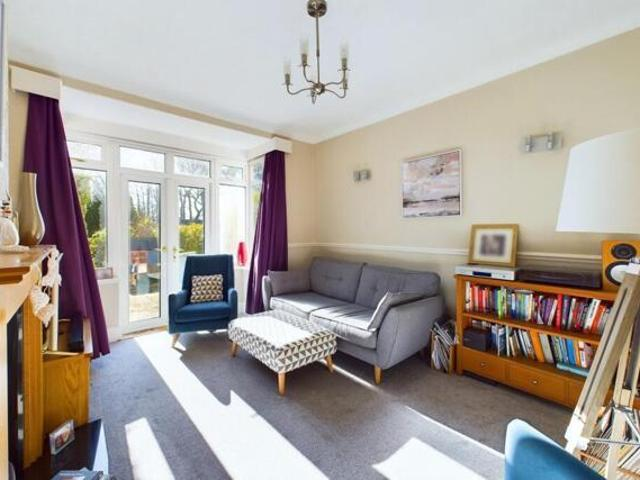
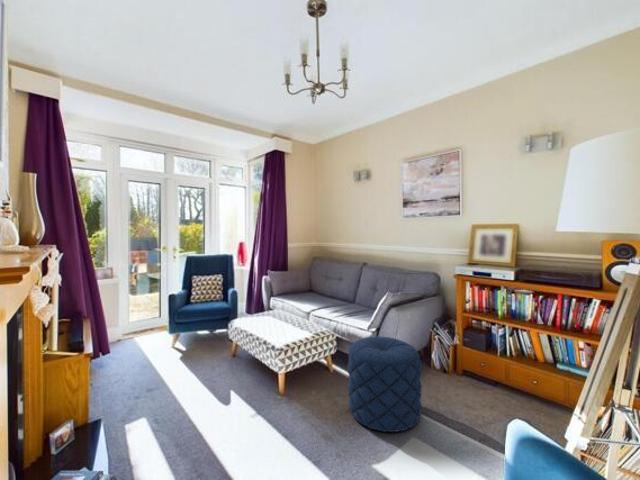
+ pouf [347,335,423,433]
